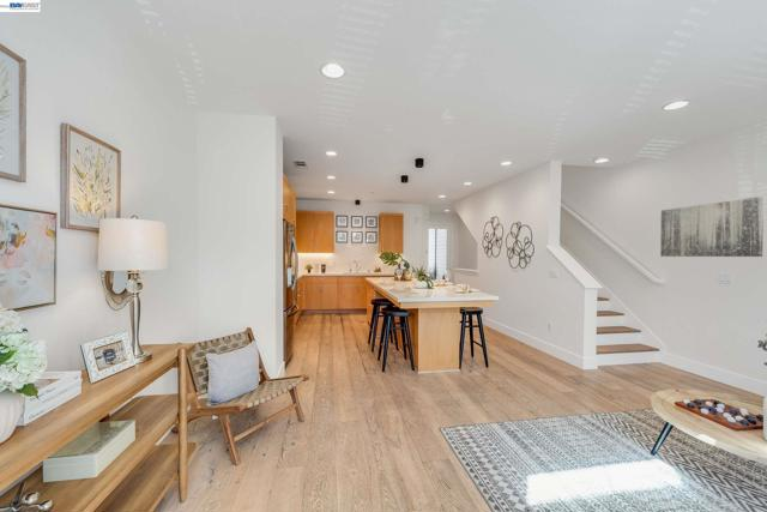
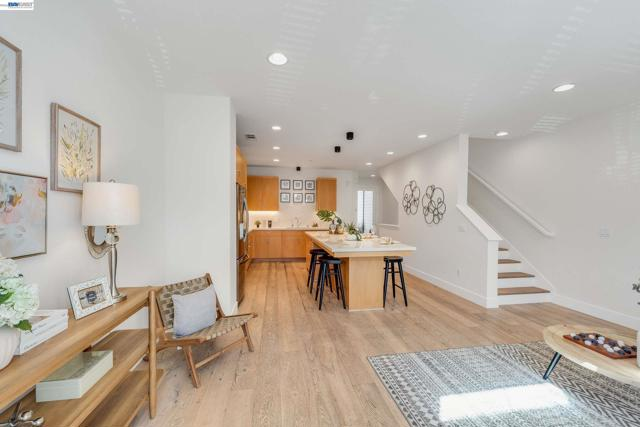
- wall art [659,195,765,258]
